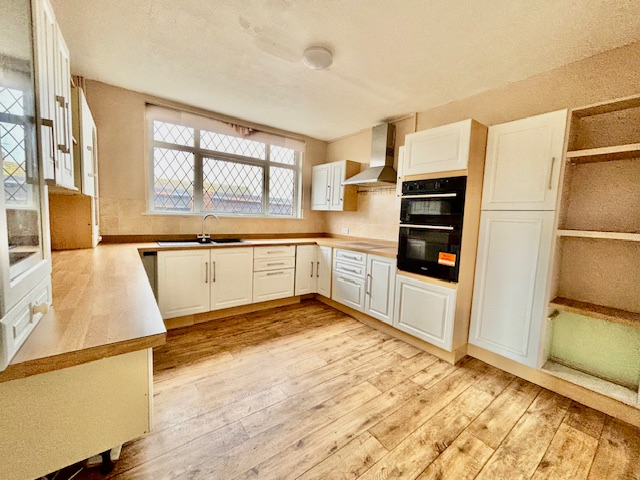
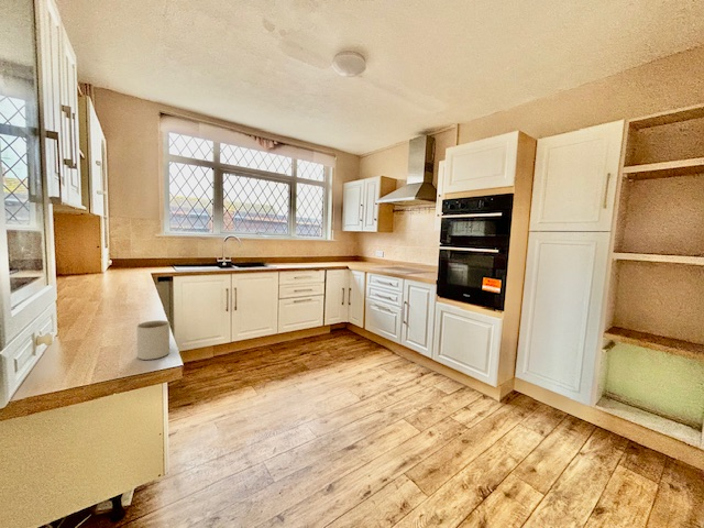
+ mug [136,319,170,361]
